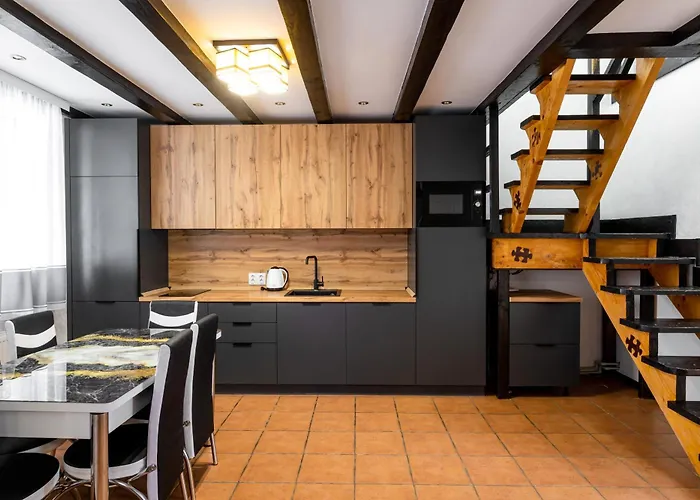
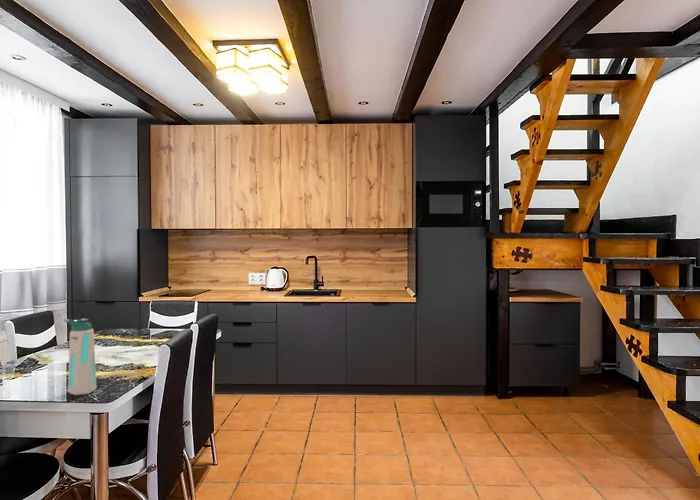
+ water bottle [63,318,98,396]
